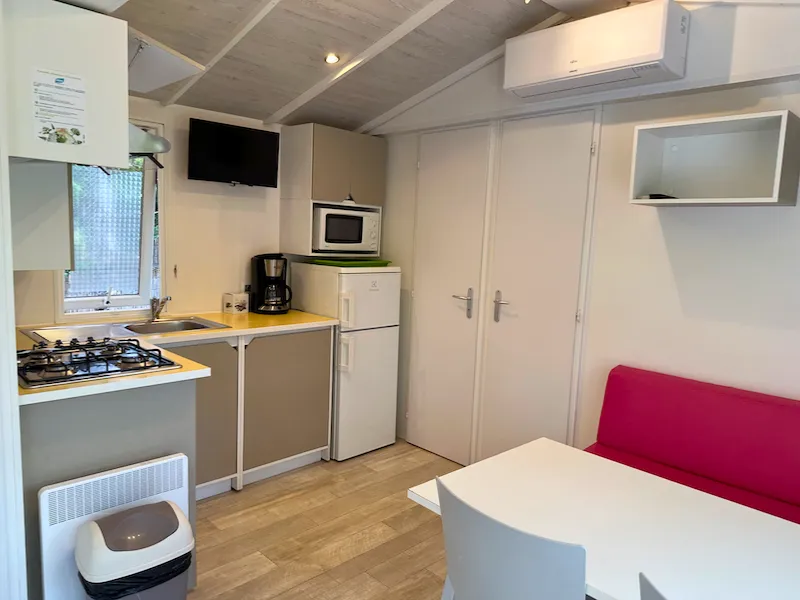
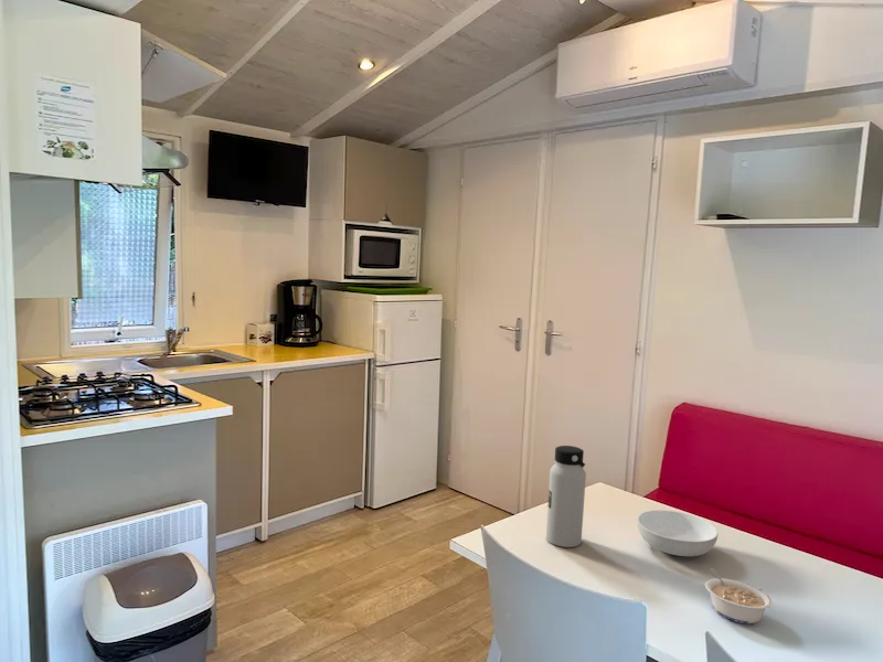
+ water bottle [545,445,587,548]
+ legume [704,567,774,624]
+ serving bowl [636,509,720,557]
